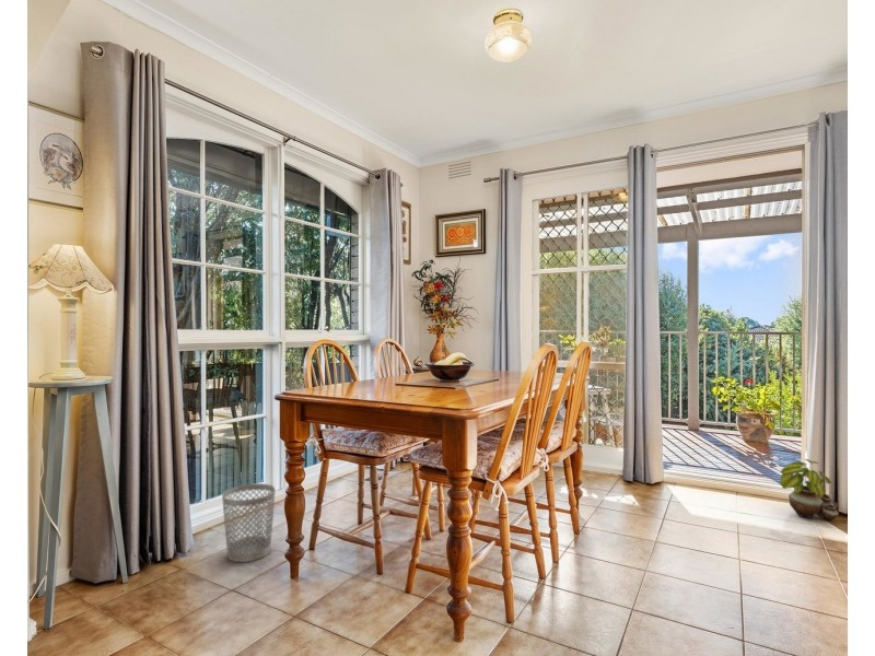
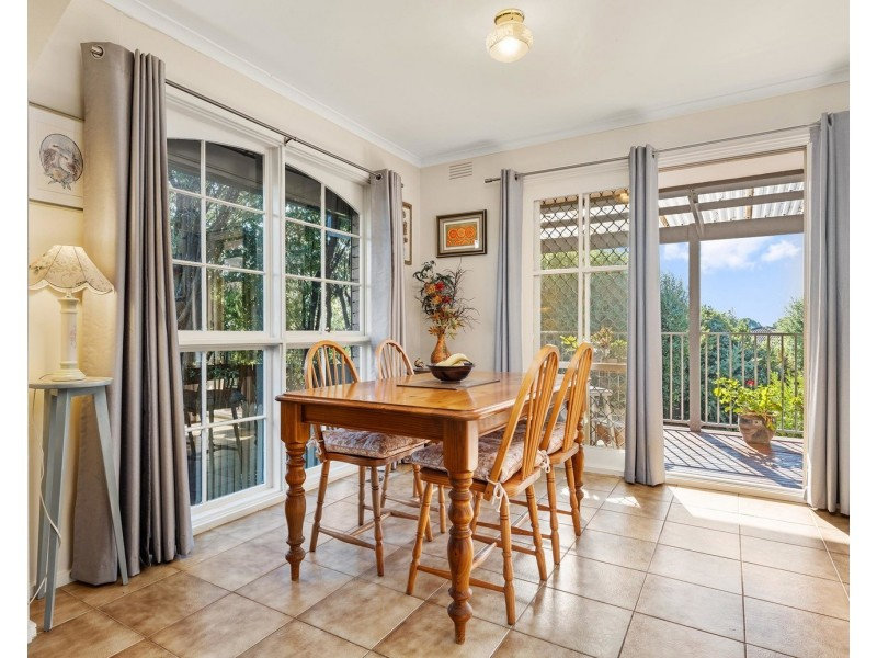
- wastebasket [221,482,277,563]
- potted plant [779,458,839,522]
